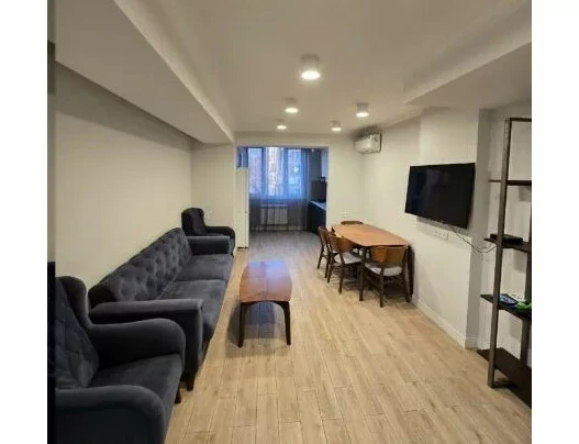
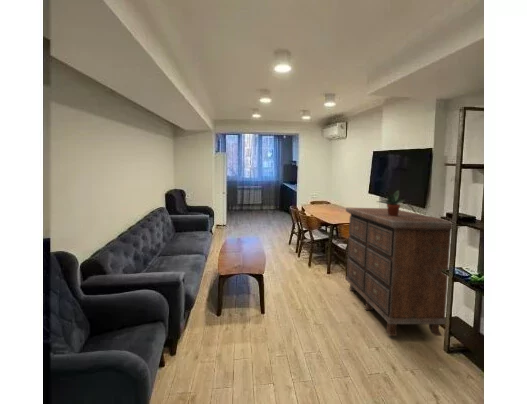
+ dresser [345,207,461,337]
+ potted plant [377,189,408,216]
